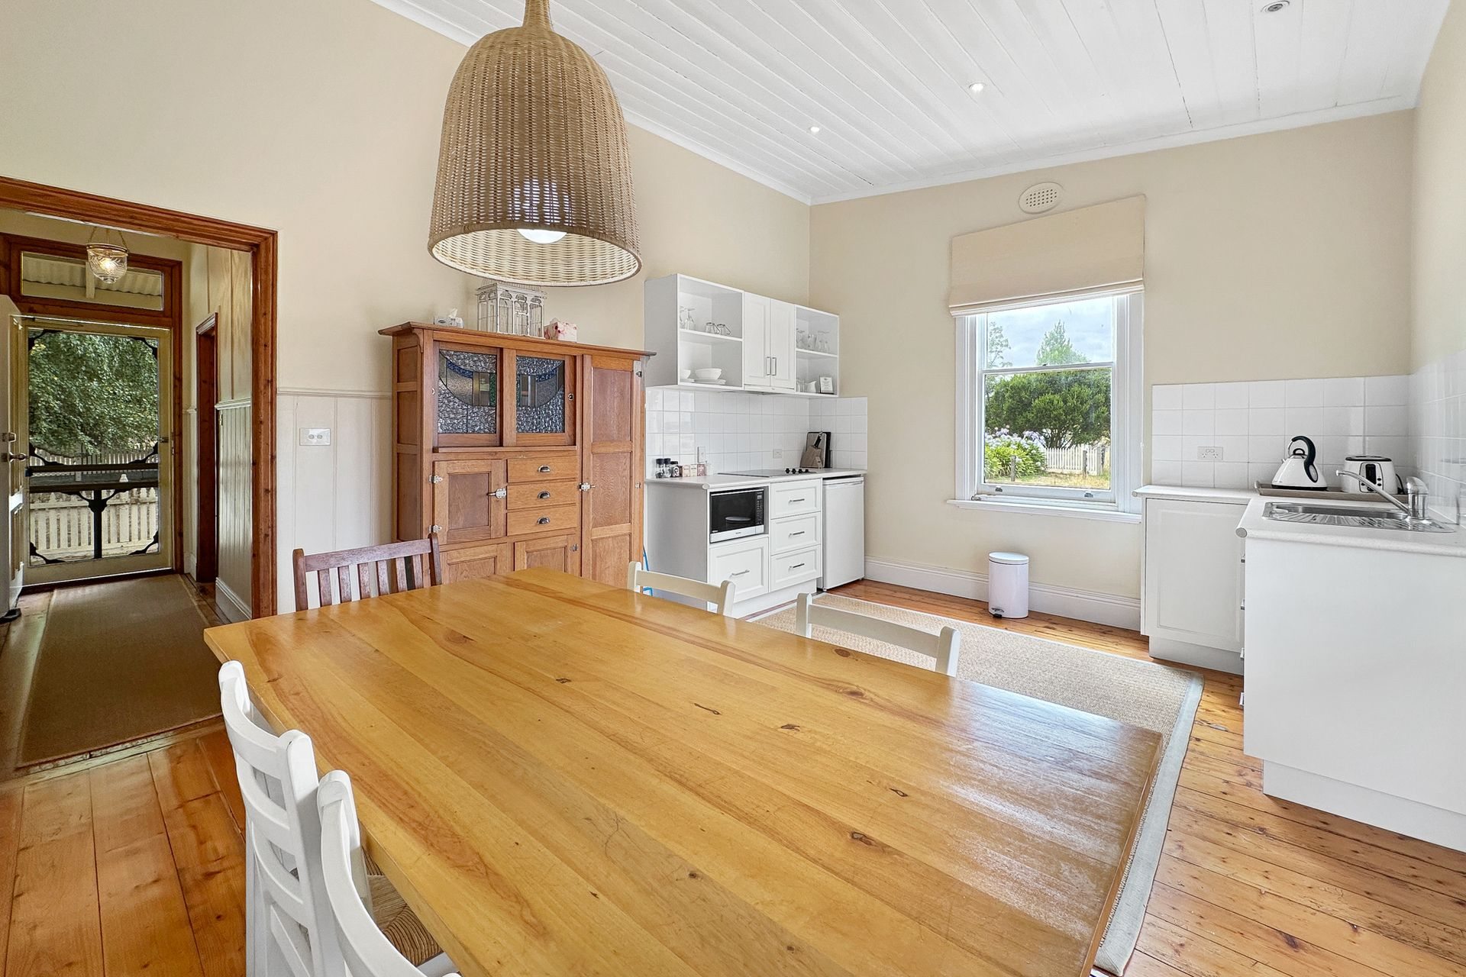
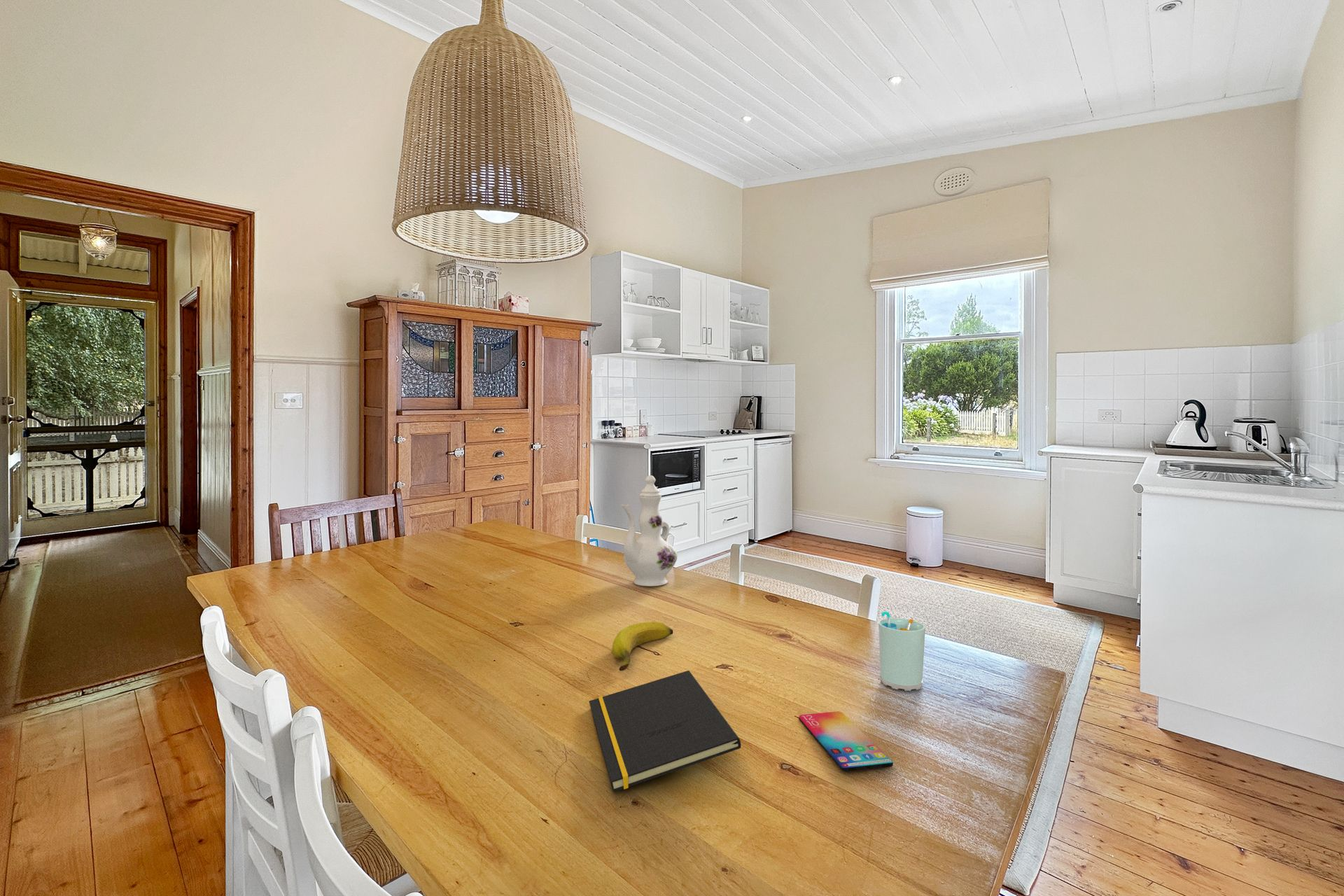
+ notepad [589,670,741,792]
+ banana [611,622,673,671]
+ cup [878,611,926,692]
+ chinaware [620,475,678,587]
+ smartphone [798,710,894,773]
